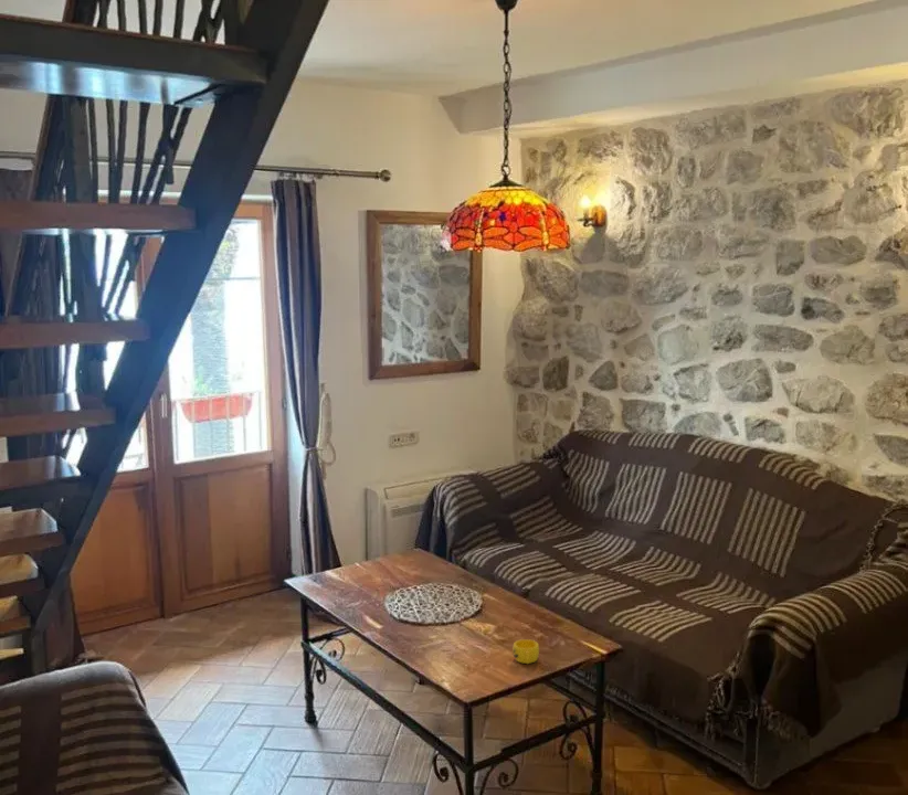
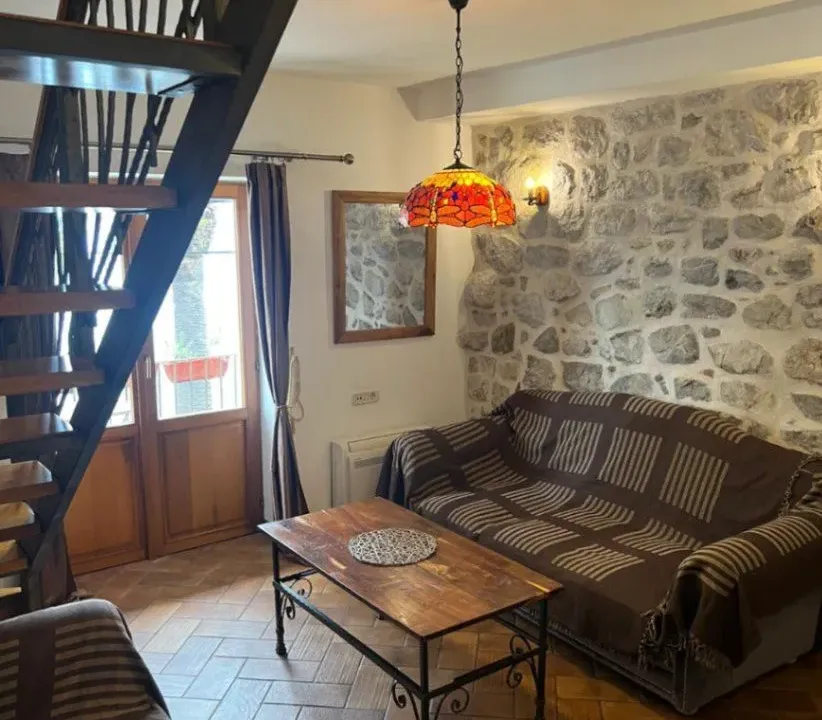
- cup [511,638,540,665]
